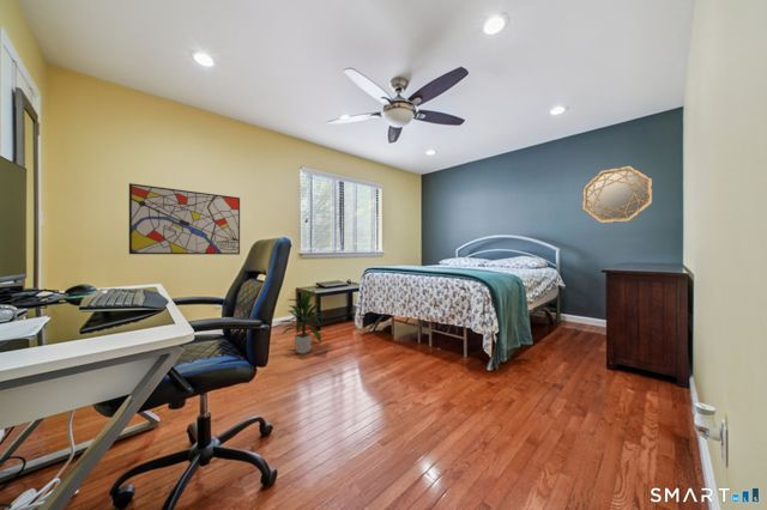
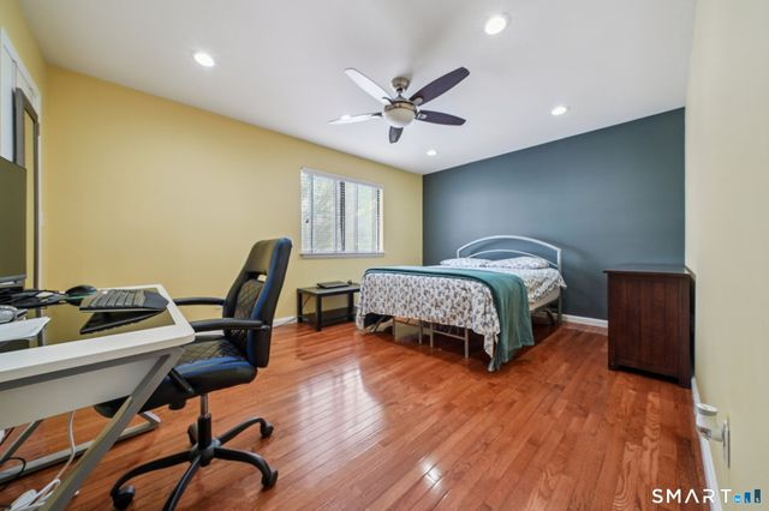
- wall art [128,182,241,256]
- home mirror [581,165,653,224]
- indoor plant [274,289,324,354]
